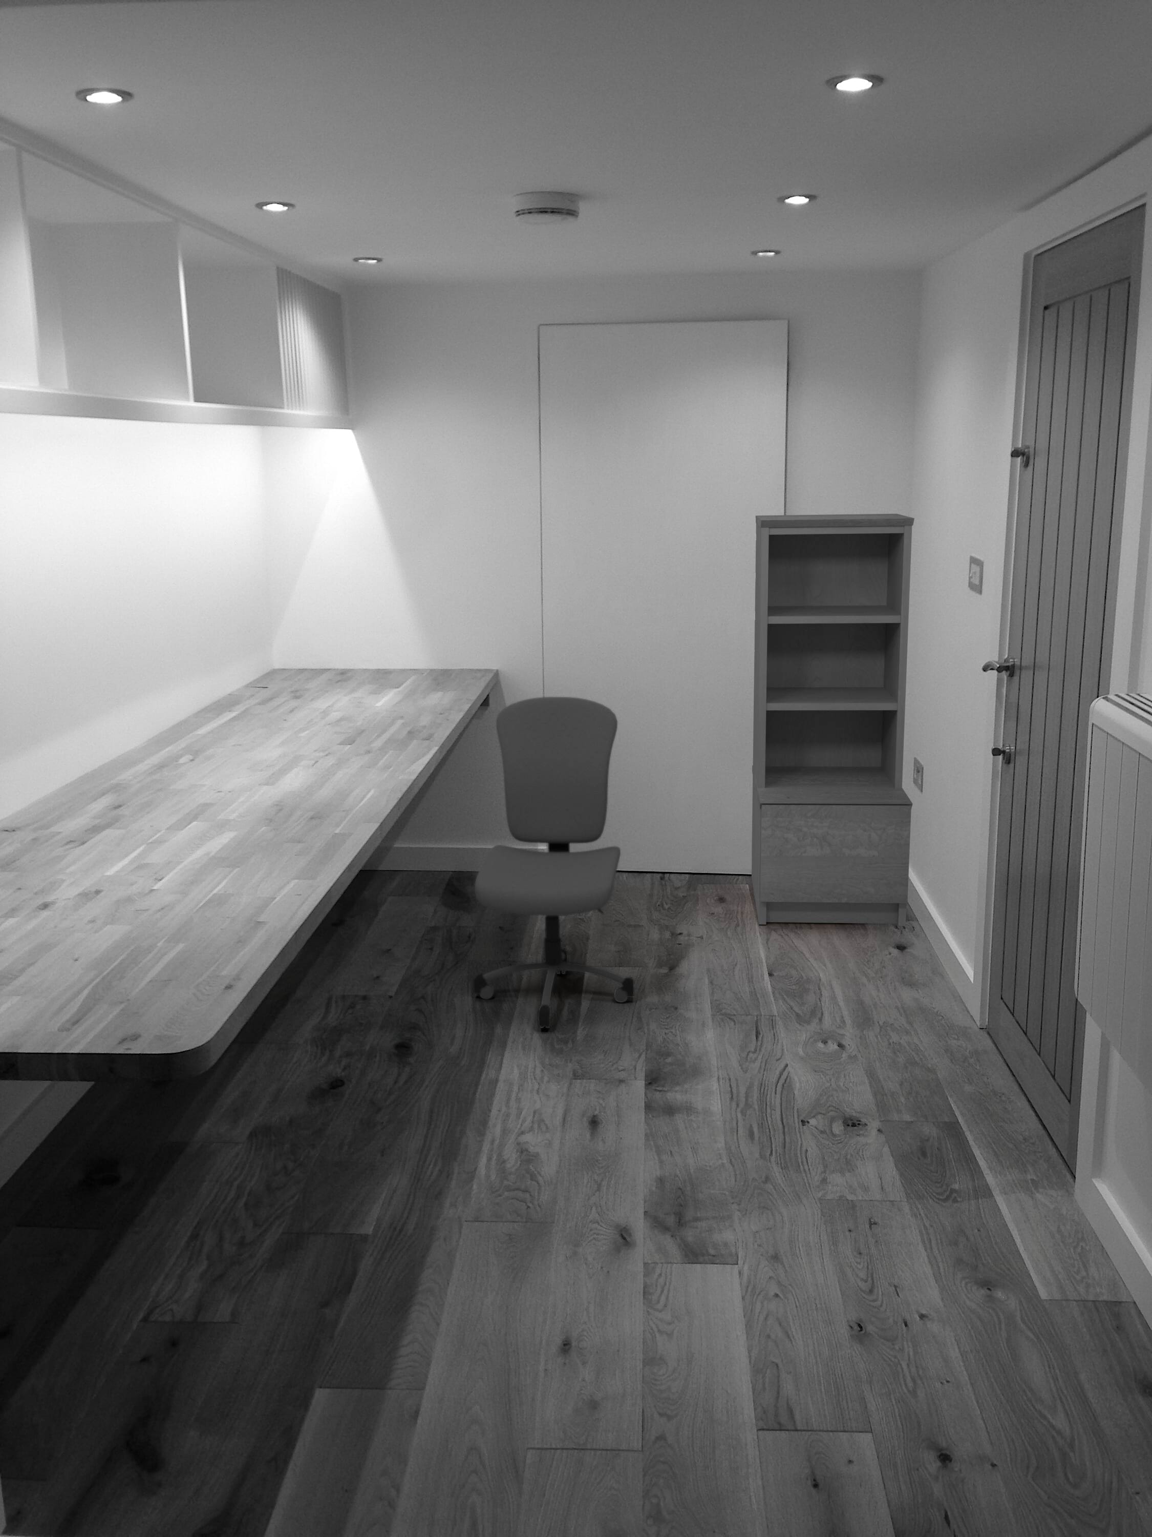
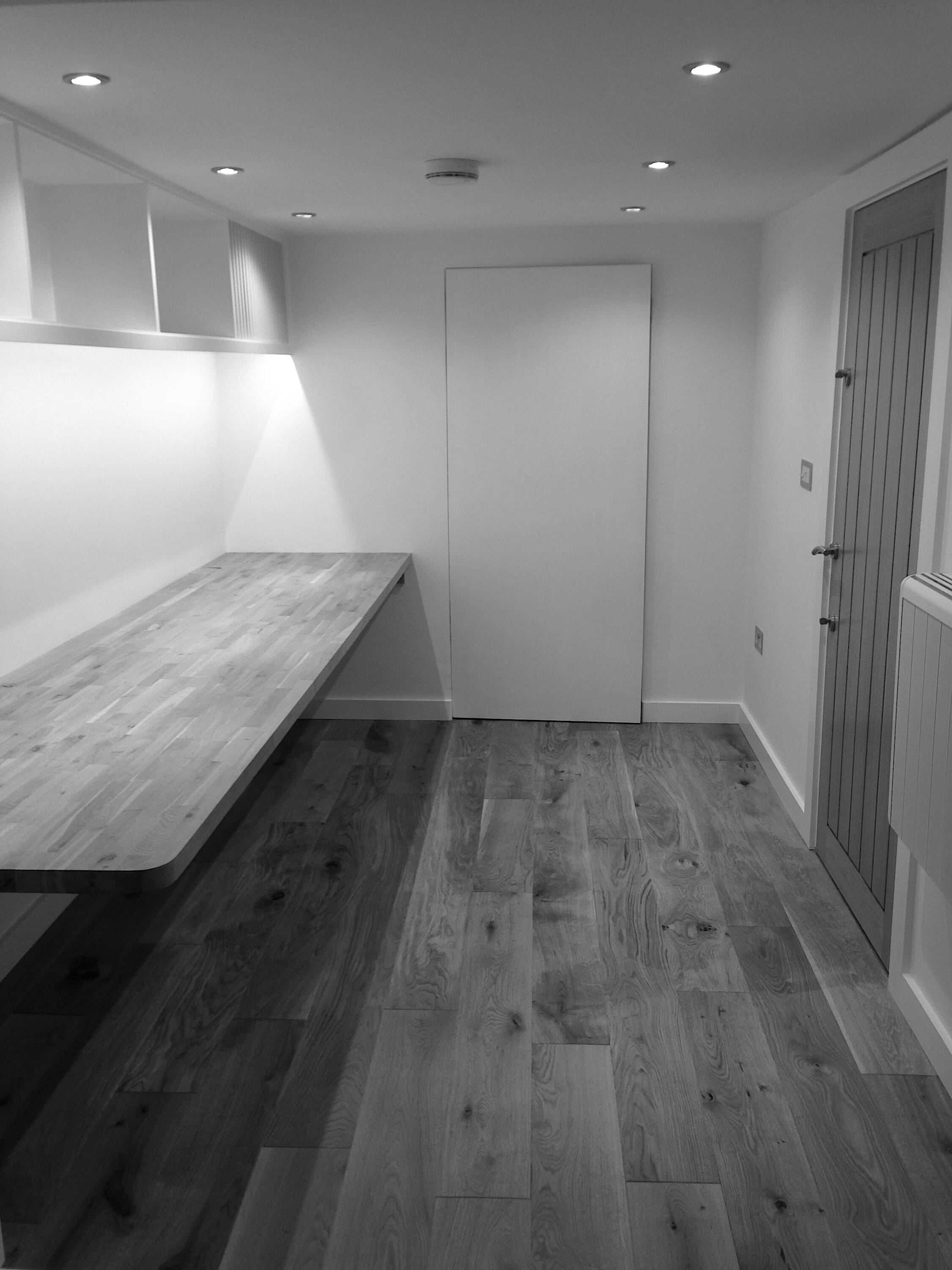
- bookshelf [751,513,915,927]
- office chair [473,696,635,1029]
